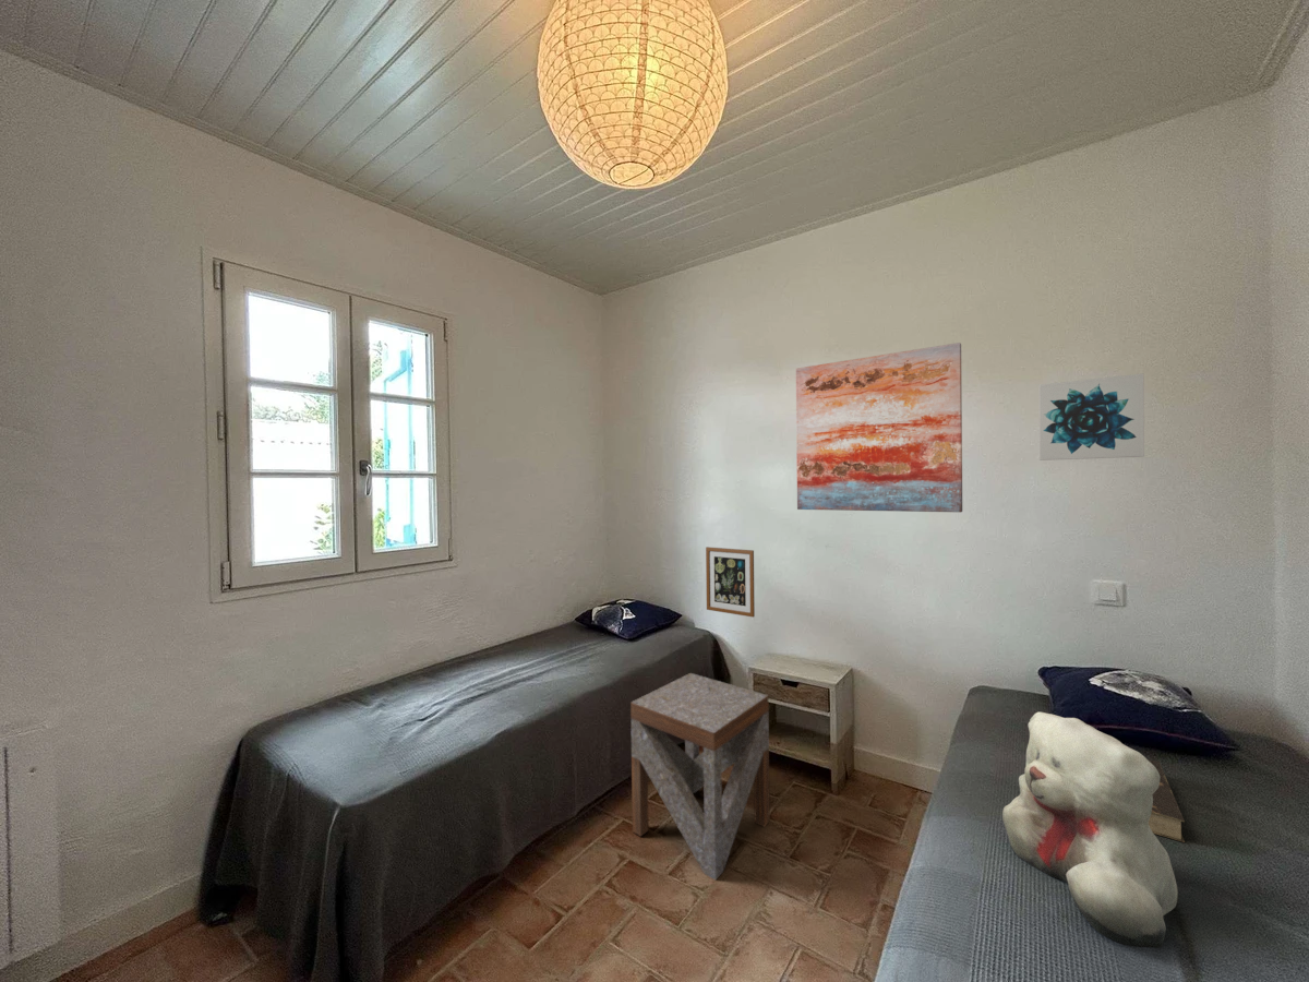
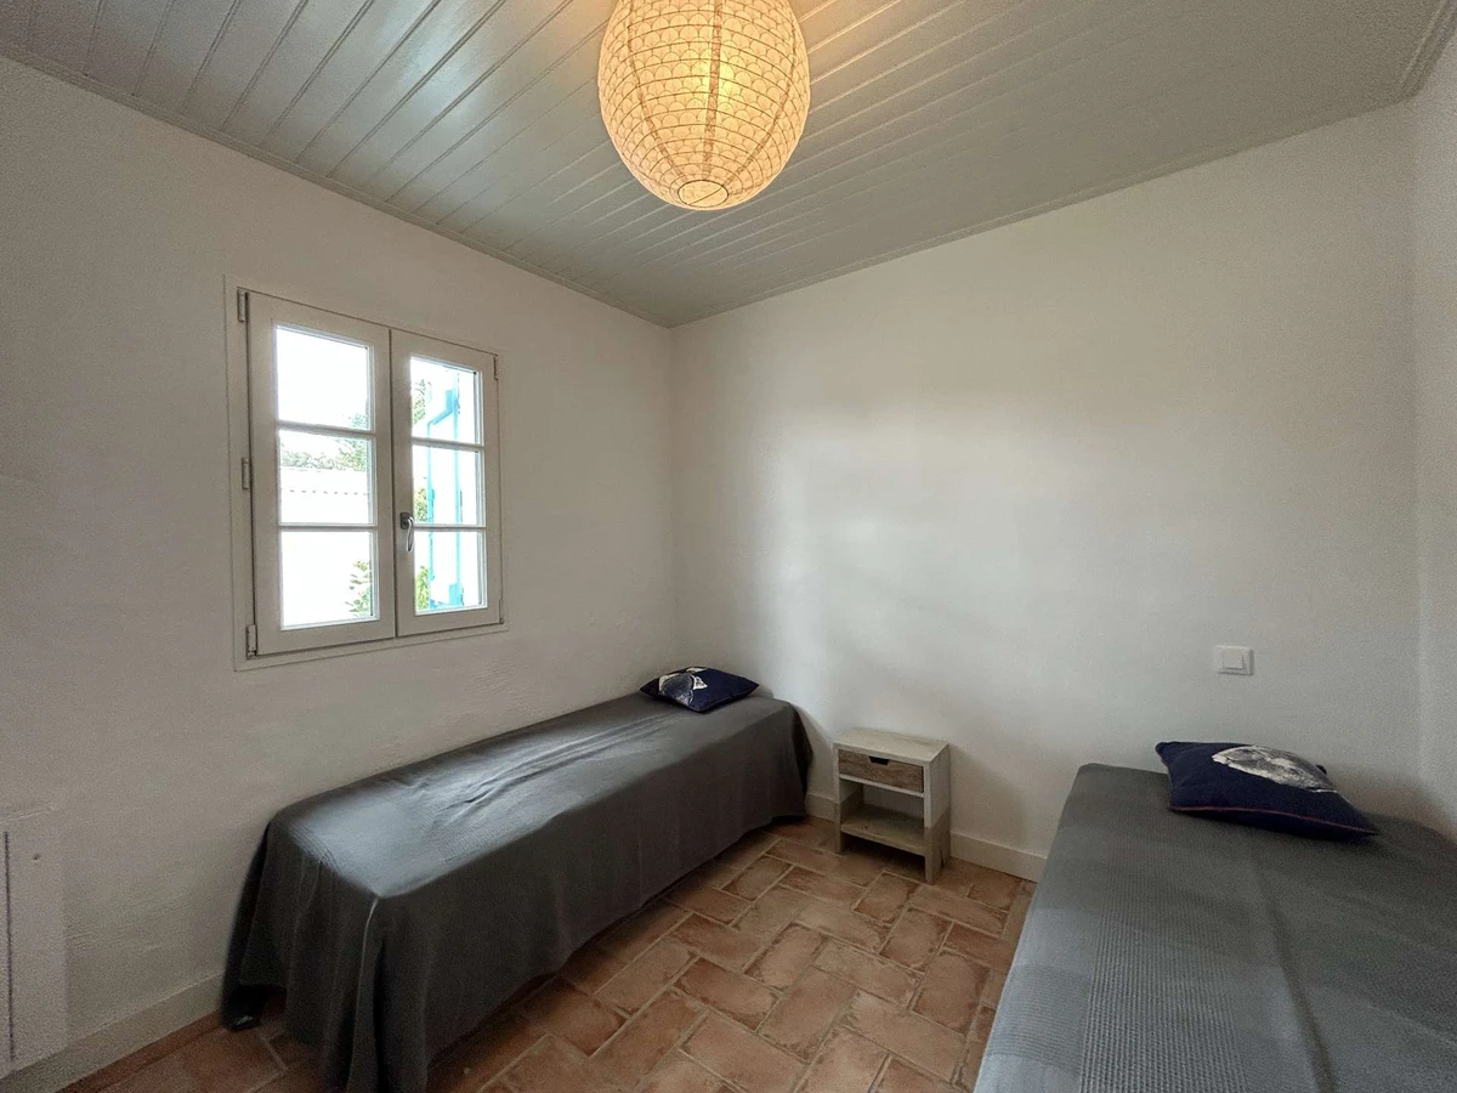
- teddy bear [1001,711,1179,949]
- book [1146,758,1186,843]
- wall art [795,342,963,513]
- wall art [705,546,756,619]
- side table [629,672,771,882]
- wall art [1038,373,1145,462]
